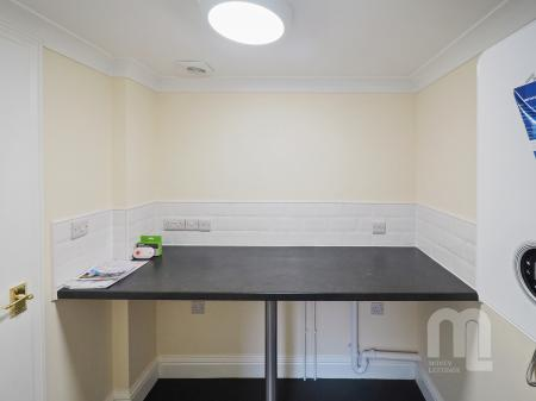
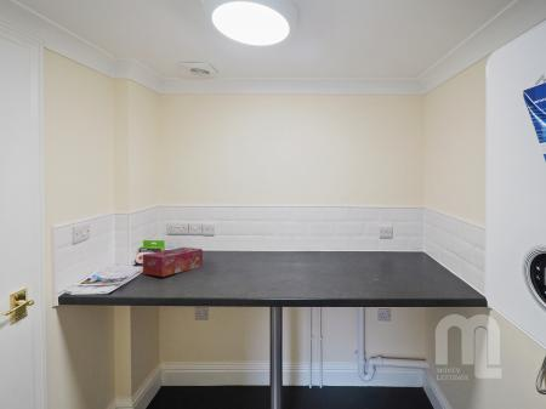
+ tissue box [142,246,204,278]
